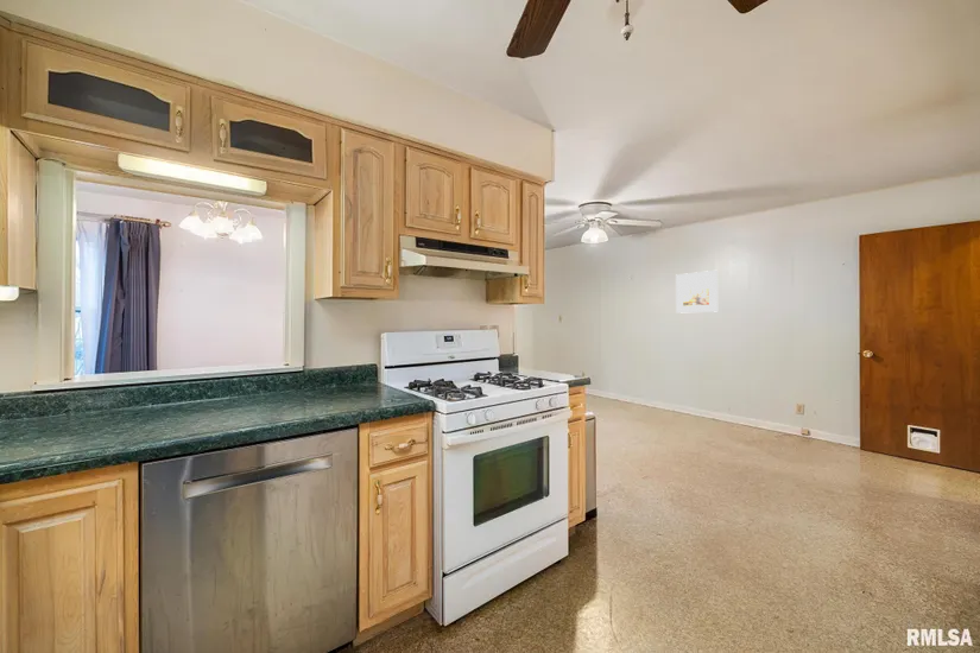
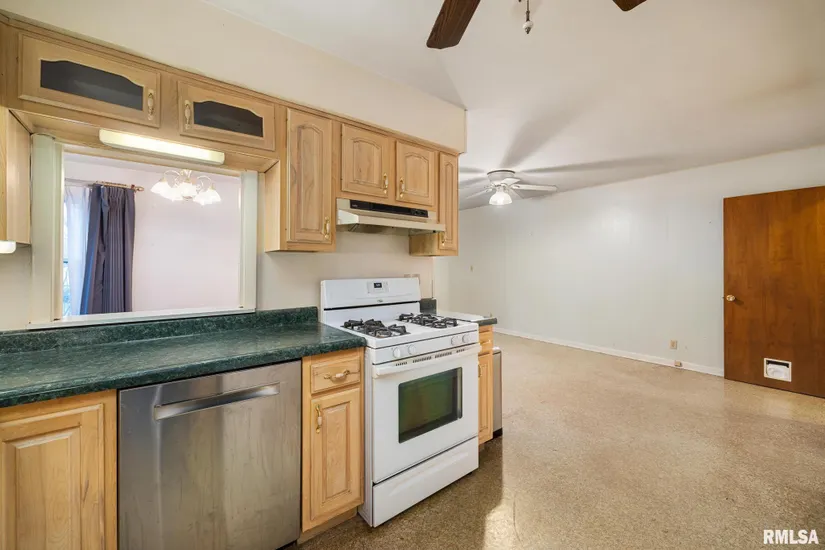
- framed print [675,270,719,315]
